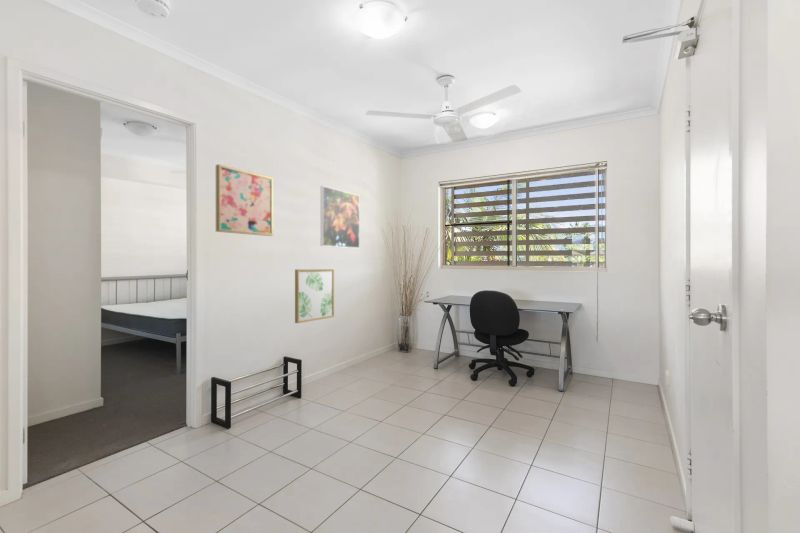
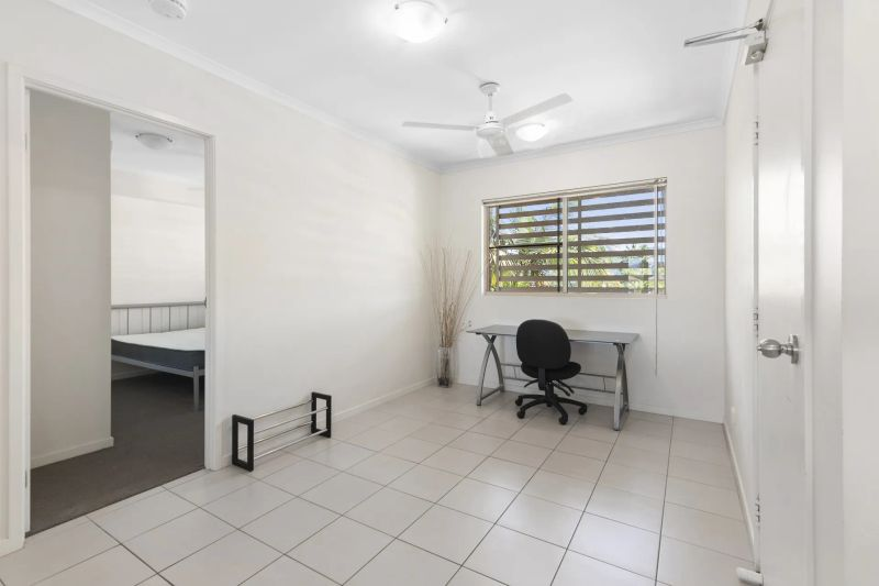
- wall art [215,163,274,237]
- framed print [320,185,361,249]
- wall art [294,268,335,324]
